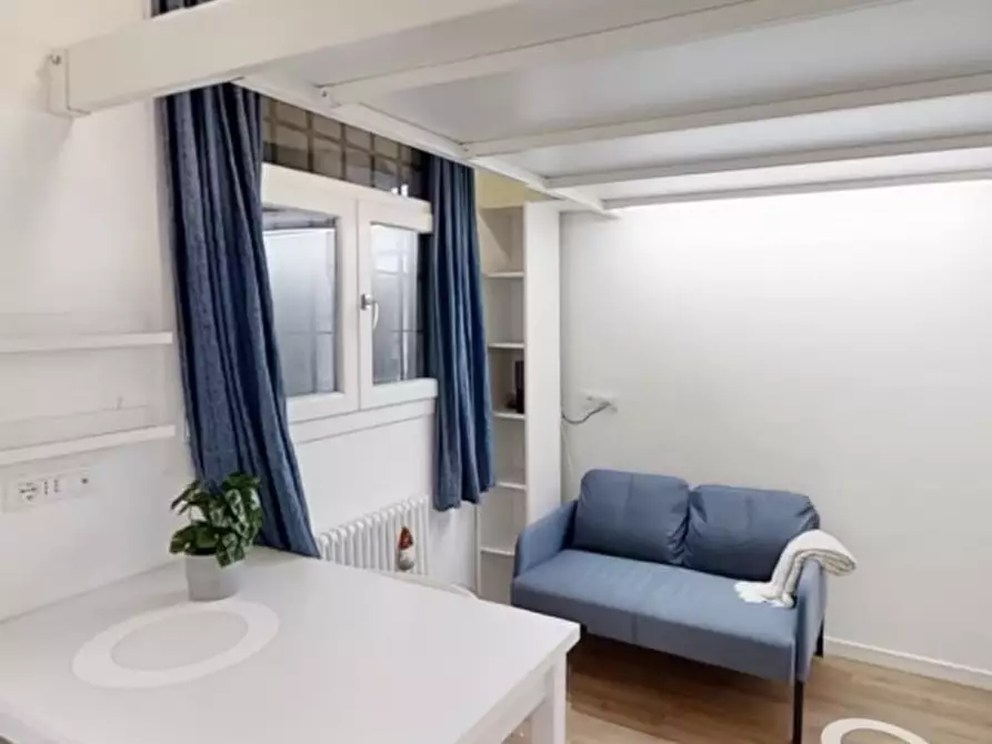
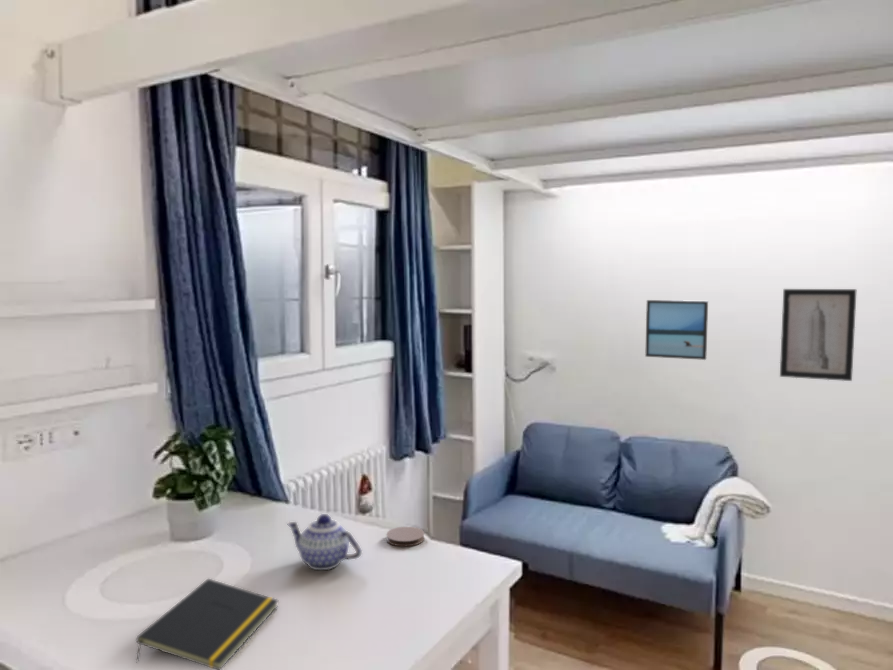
+ notepad [135,578,280,670]
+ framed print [644,299,709,361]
+ coaster [385,526,425,547]
+ wall art [779,288,858,382]
+ teapot [285,513,363,571]
